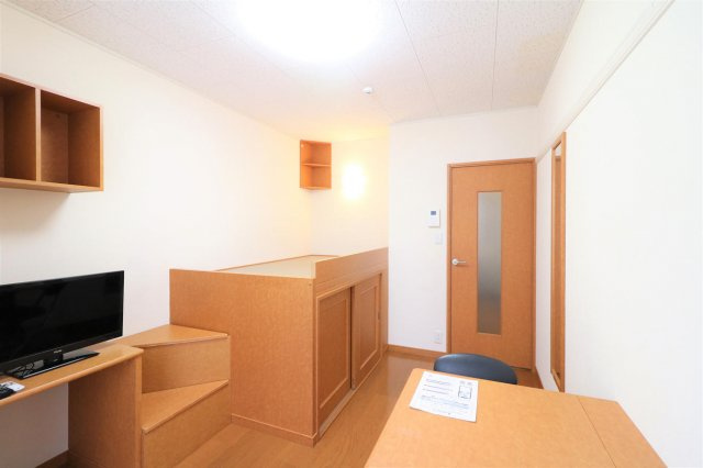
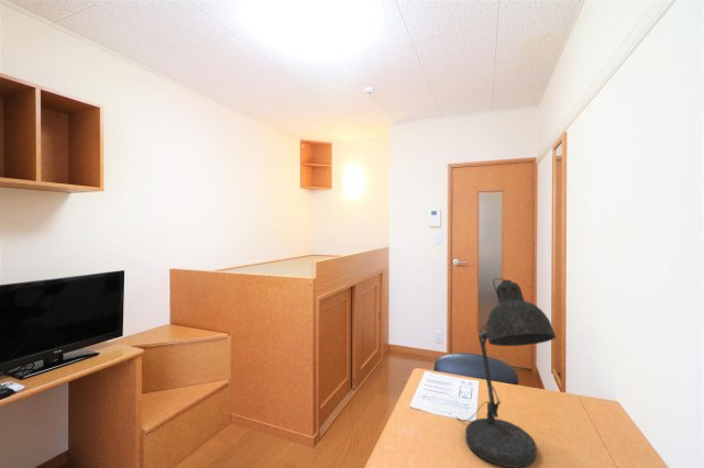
+ desk lamp [455,277,557,468]
